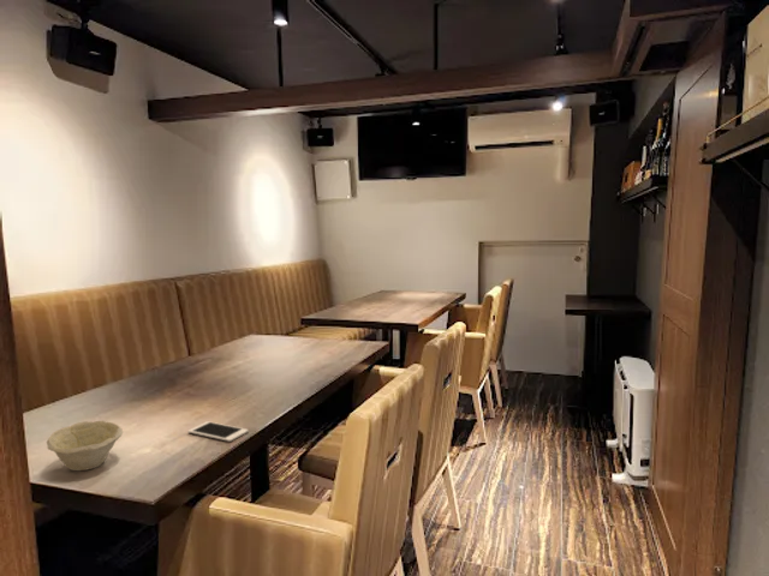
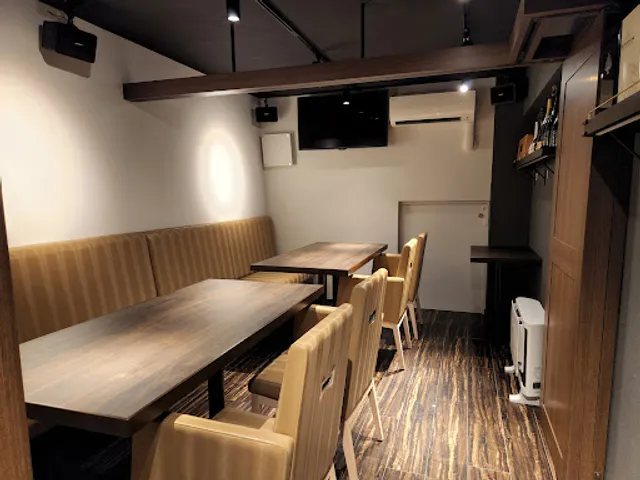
- cell phone [186,420,250,443]
- bowl [46,420,124,472]
